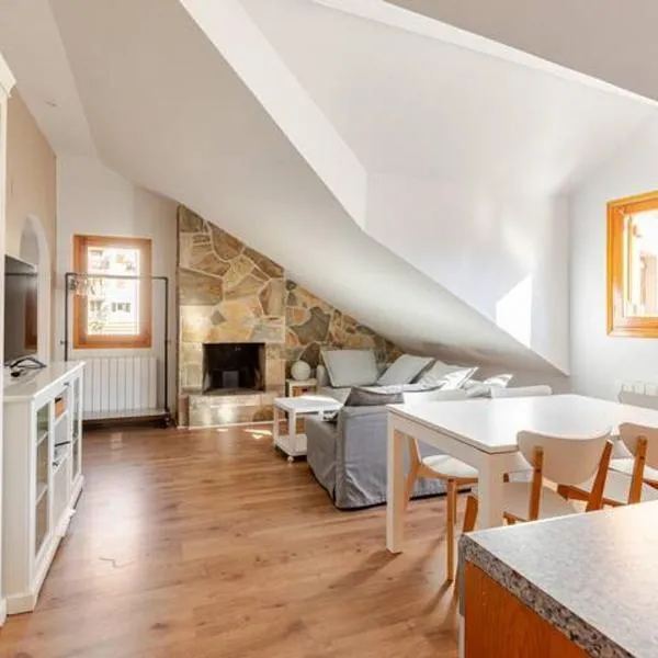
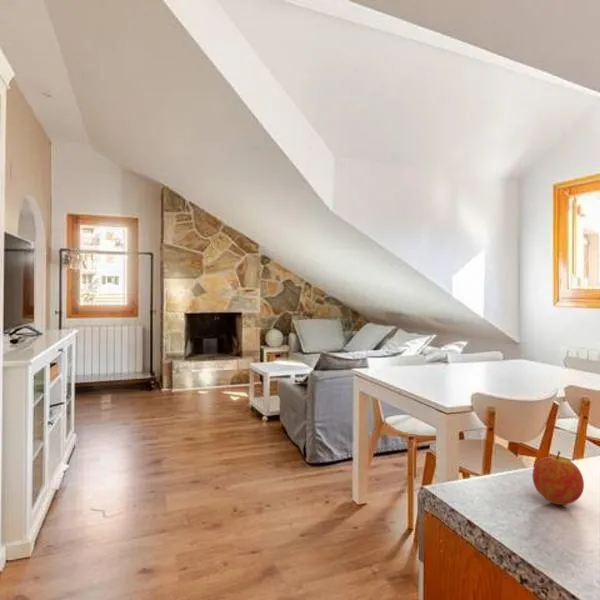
+ fruit [531,450,585,506]
